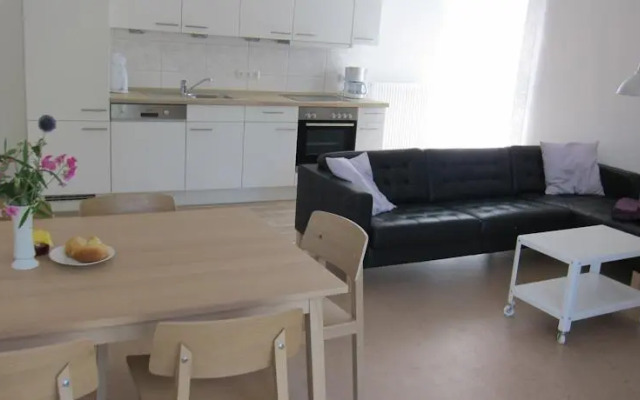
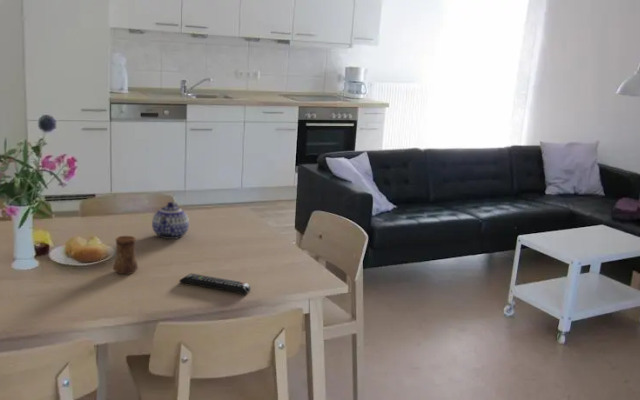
+ teapot [151,201,190,240]
+ remote control [178,273,251,295]
+ cup [112,235,139,275]
